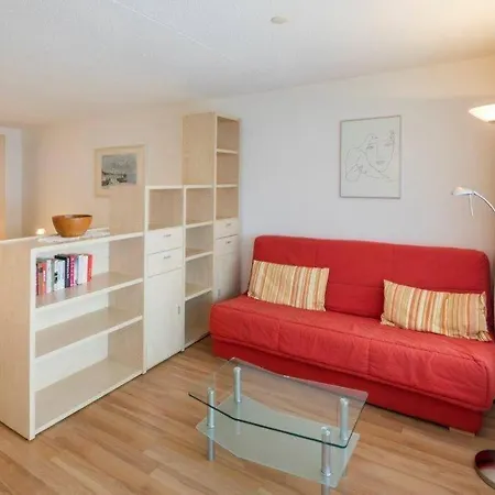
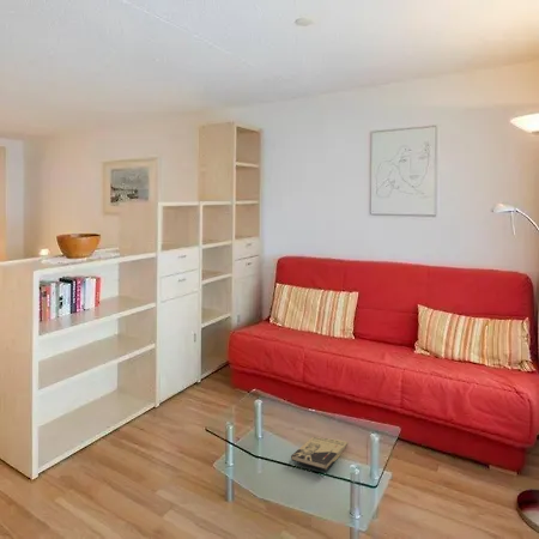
+ book [290,436,349,471]
